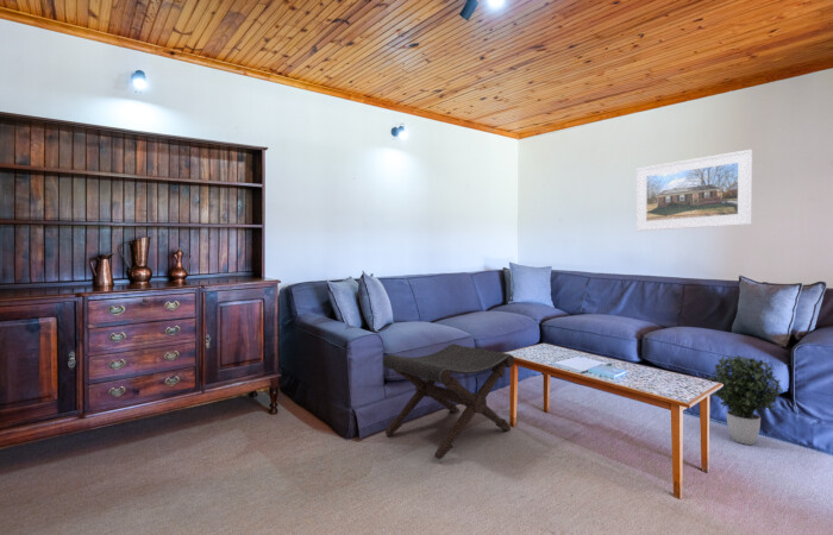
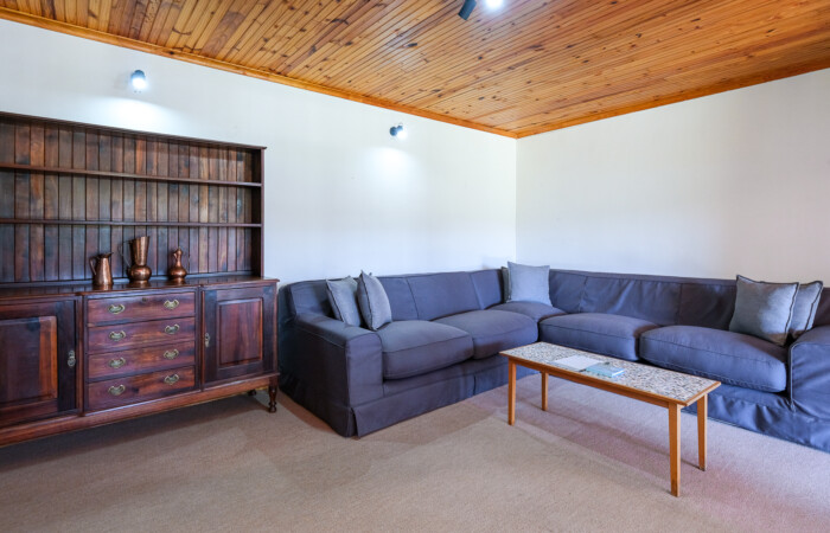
- potted plant [707,354,784,446]
- footstool [382,342,515,460]
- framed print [635,149,753,232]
